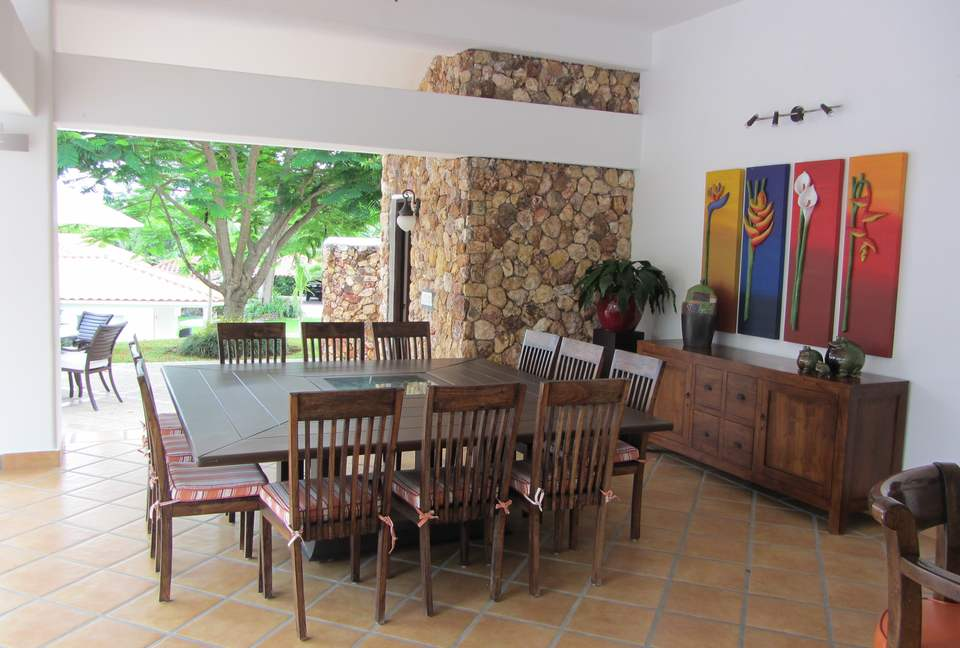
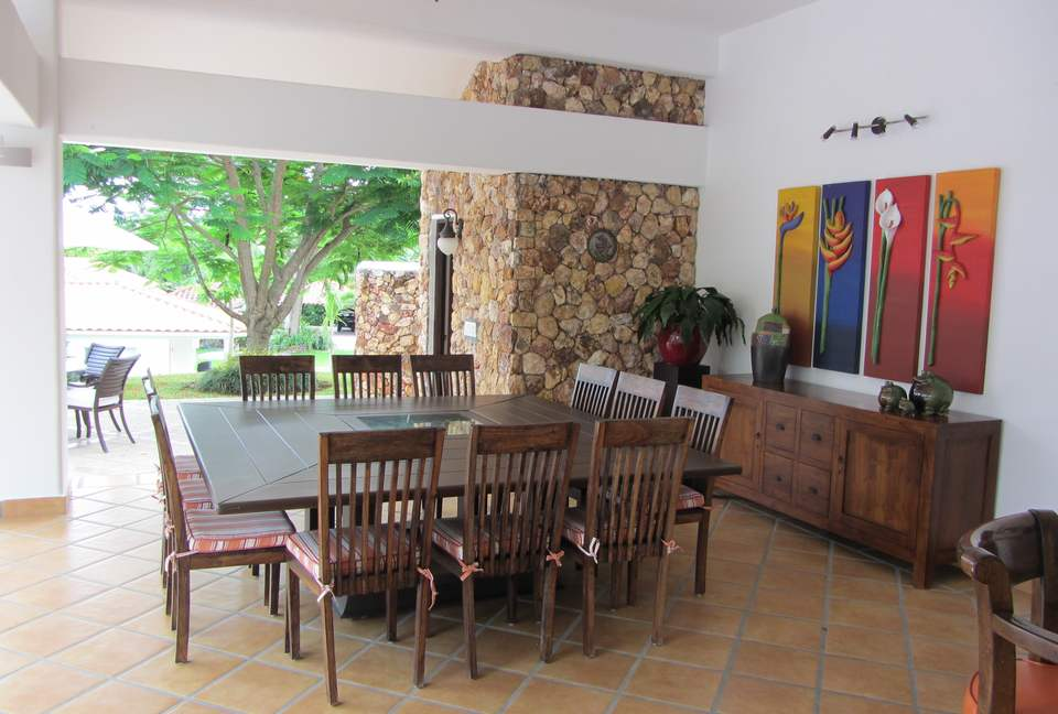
+ decorative plate [586,227,618,264]
